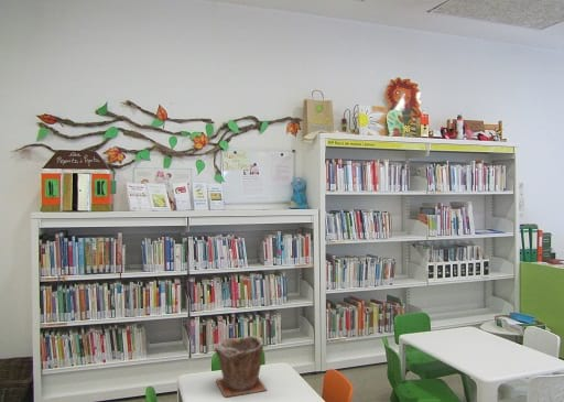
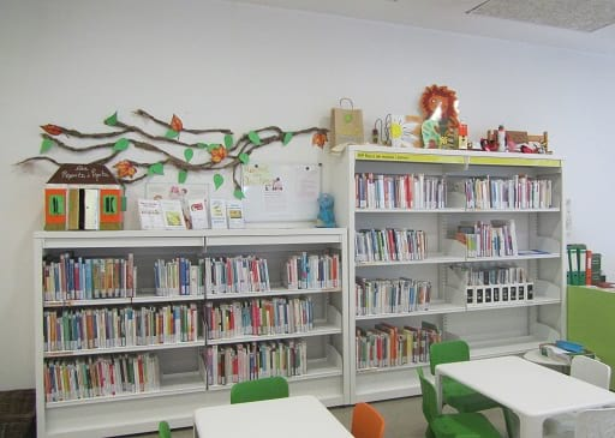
- plant pot [214,335,268,399]
